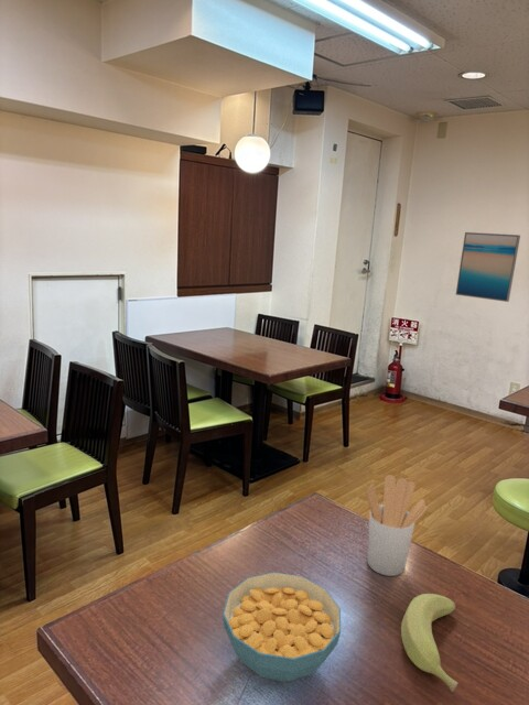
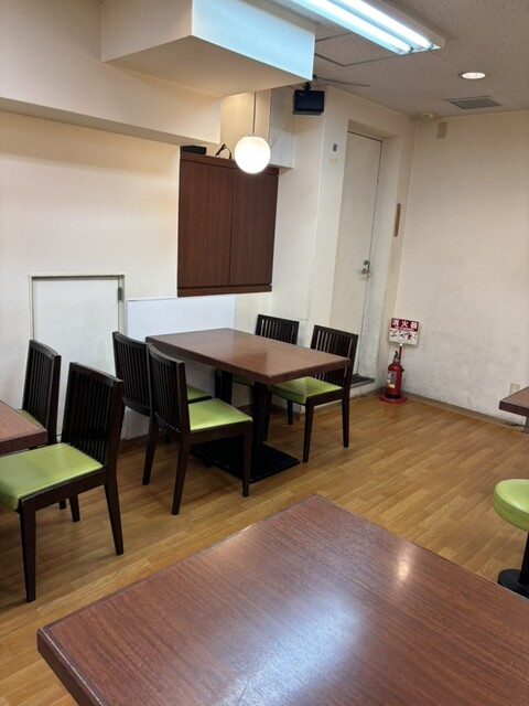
- utensil holder [366,474,428,577]
- cereal bowl [222,571,342,683]
- banana [400,593,460,694]
- wall art [454,231,521,303]
